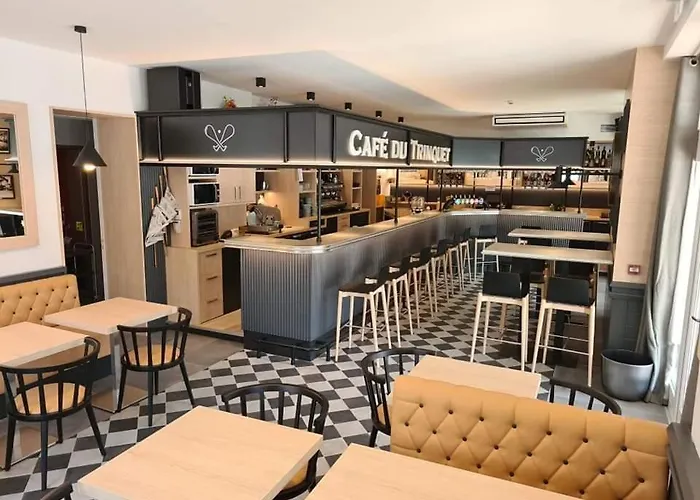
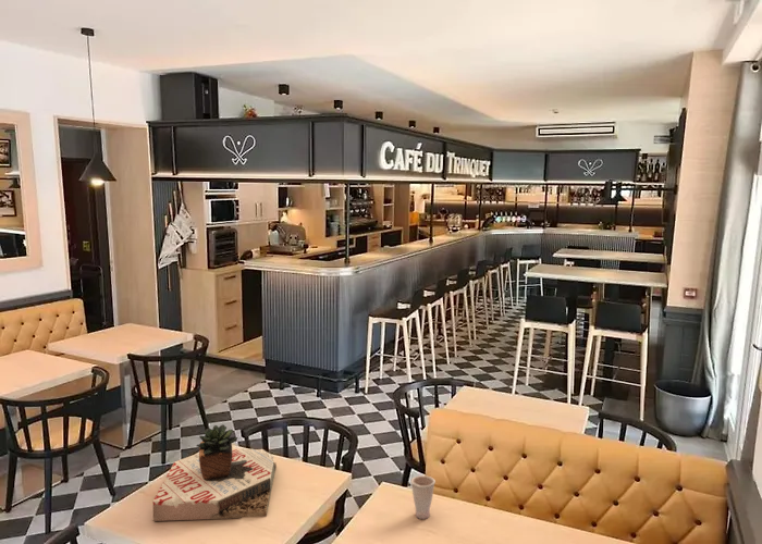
+ cup [409,474,437,520]
+ succulent plant [151,424,278,522]
